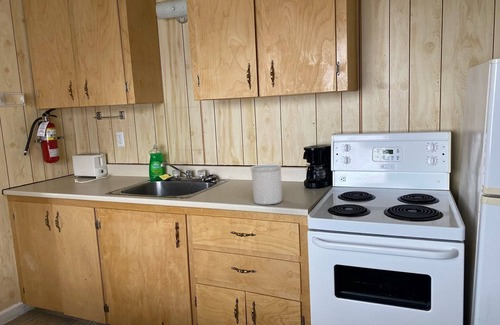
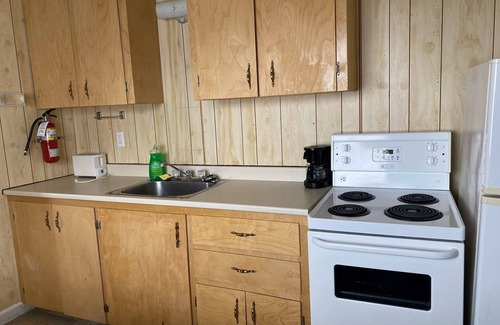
- utensil holder [250,163,283,205]
